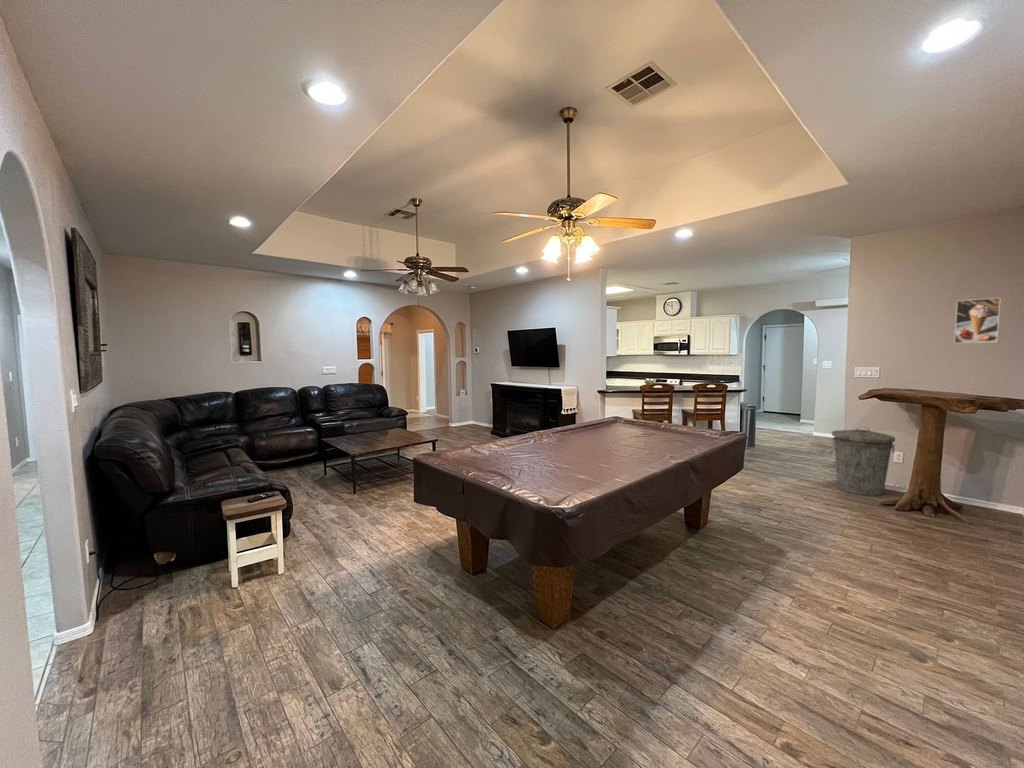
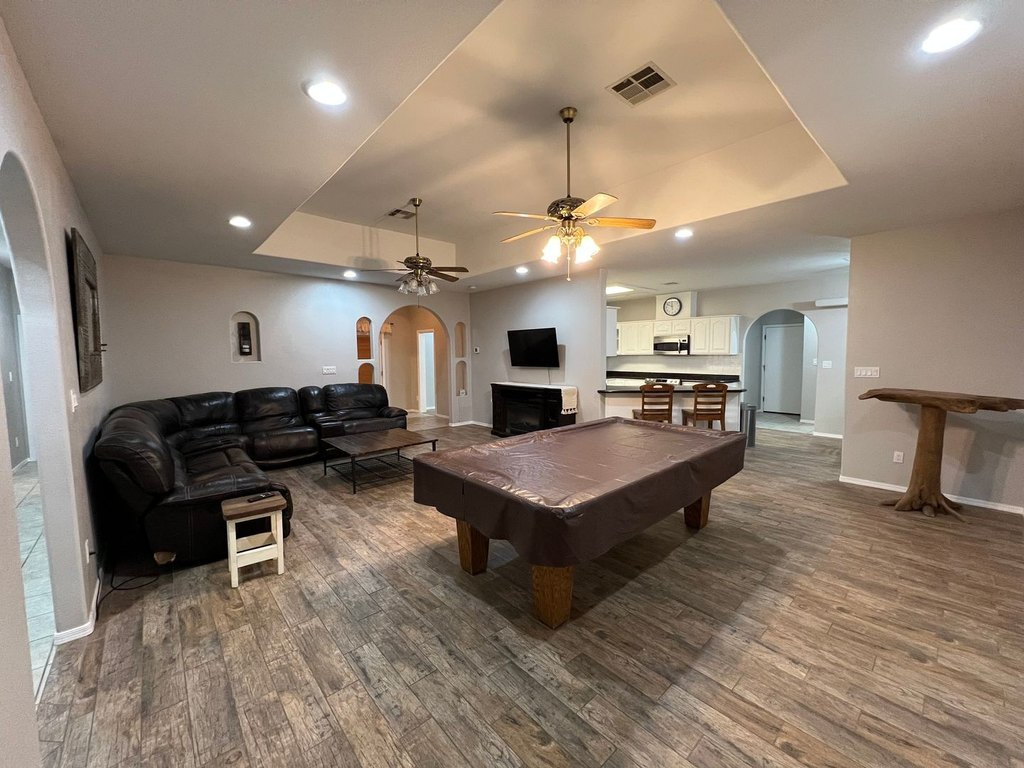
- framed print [953,297,1001,344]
- trash can [831,425,896,497]
